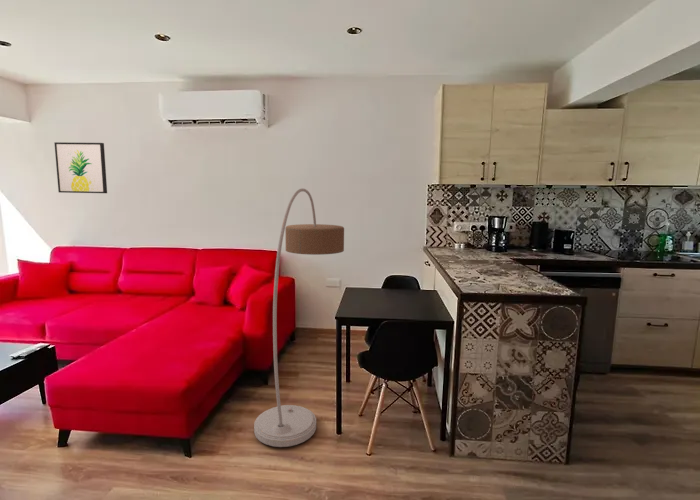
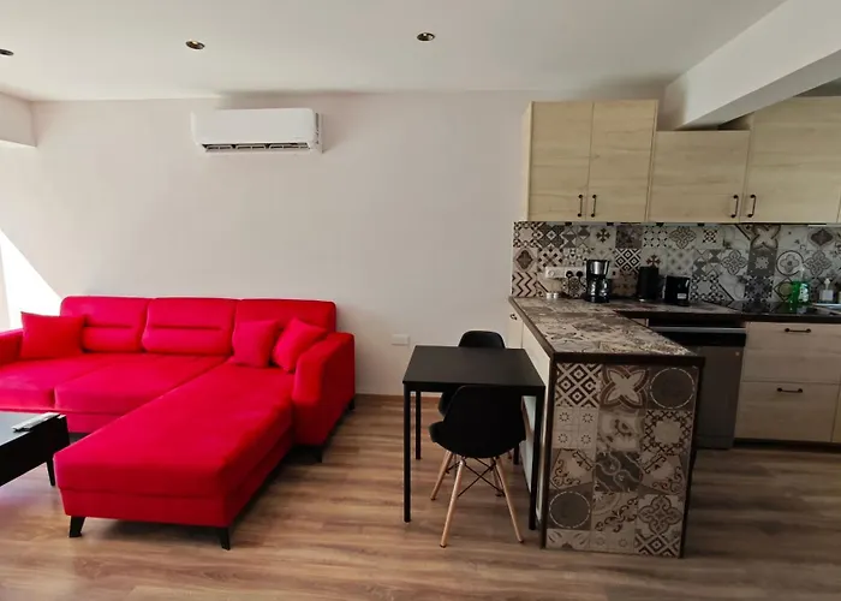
- floor lamp [253,187,345,448]
- wall art [53,141,108,194]
